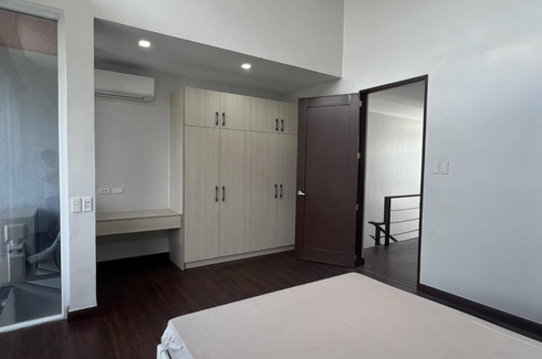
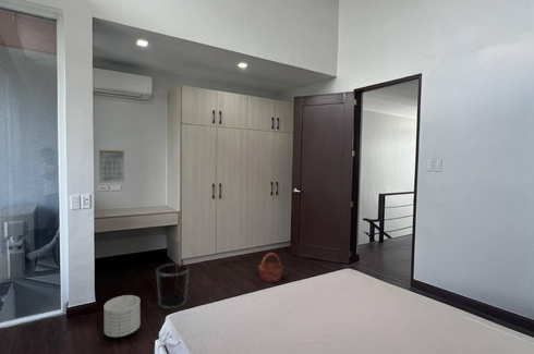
+ waste bin [155,263,191,309]
+ basket [257,252,284,283]
+ calendar [98,143,125,184]
+ planter [104,294,141,338]
